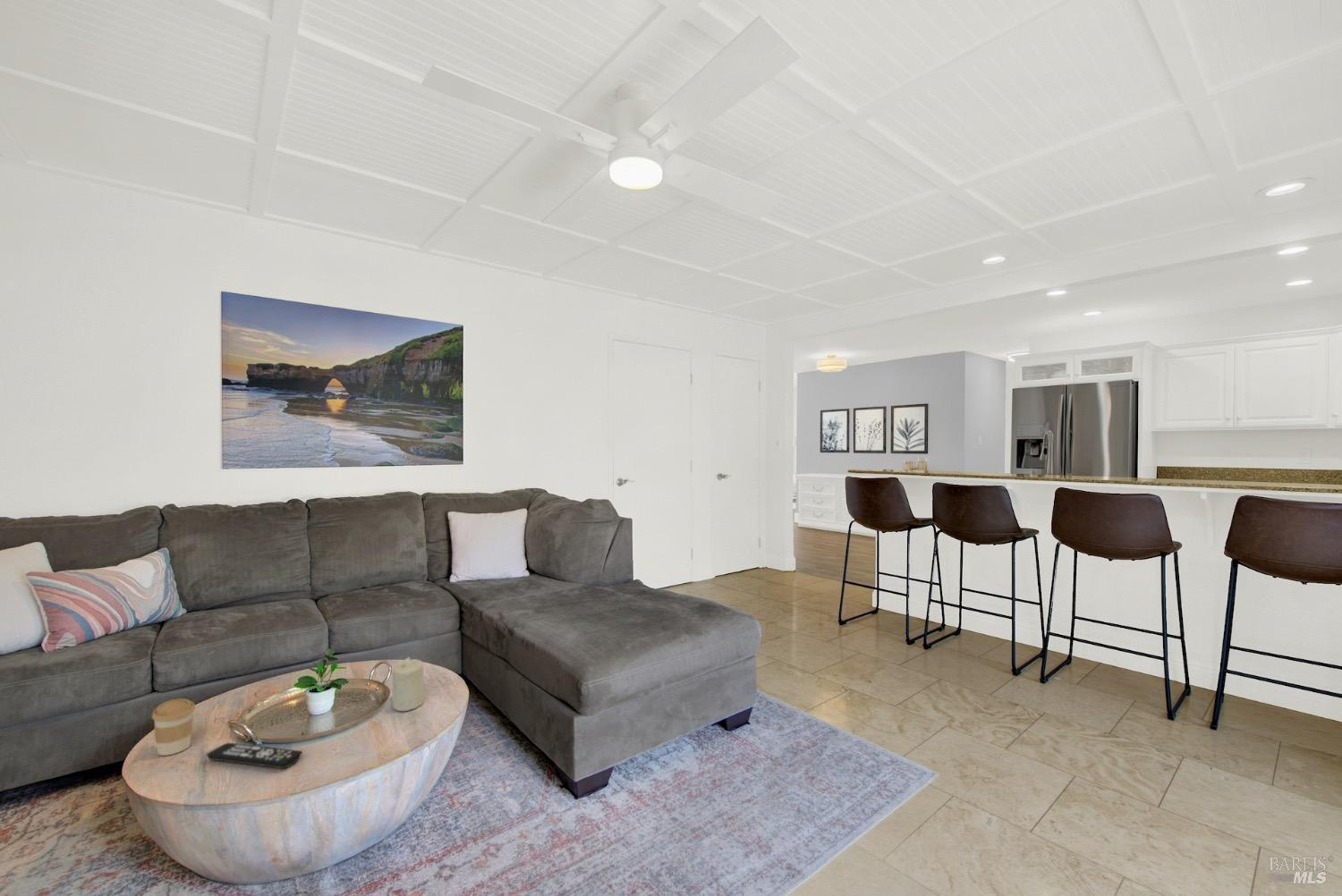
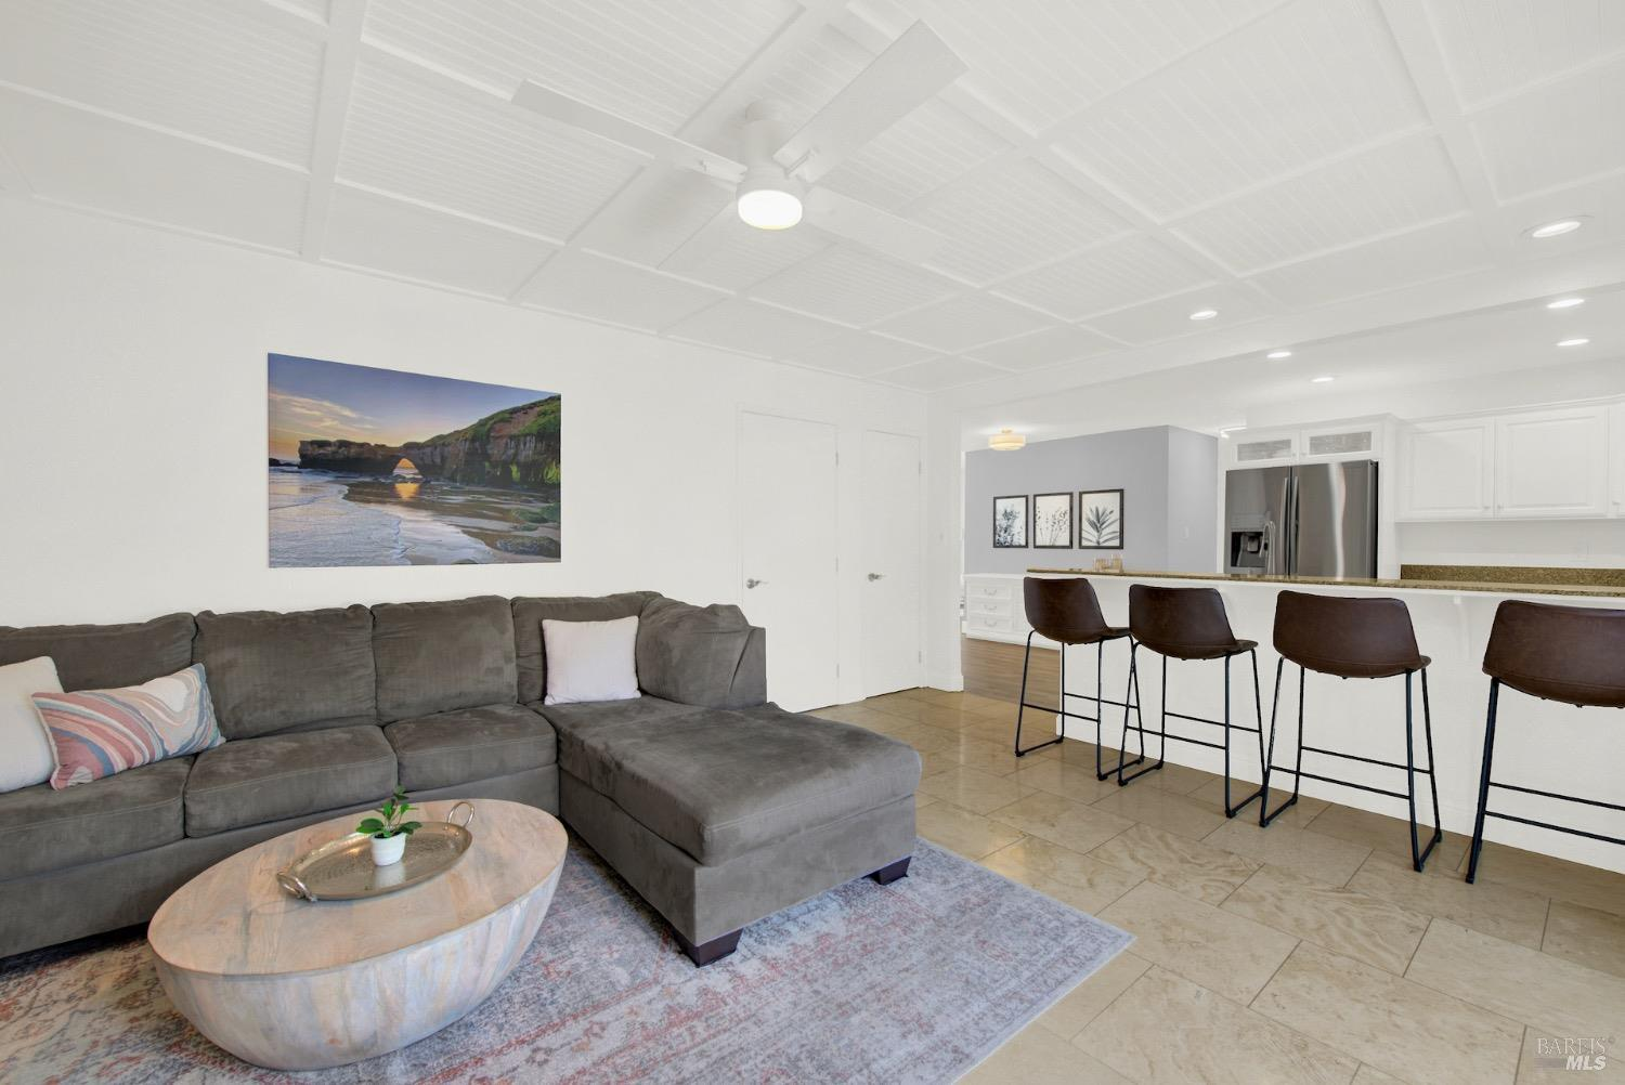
- remote control [206,742,302,769]
- coffee cup [151,697,196,757]
- candle [392,656,425,712]
